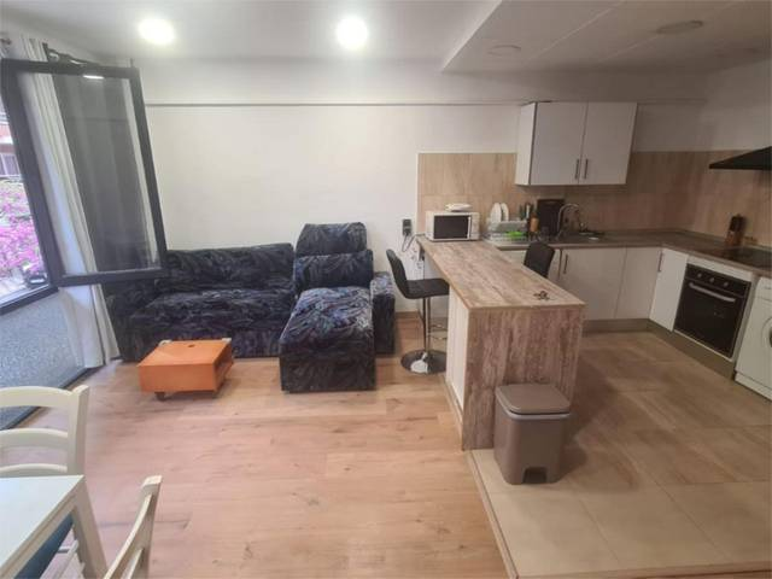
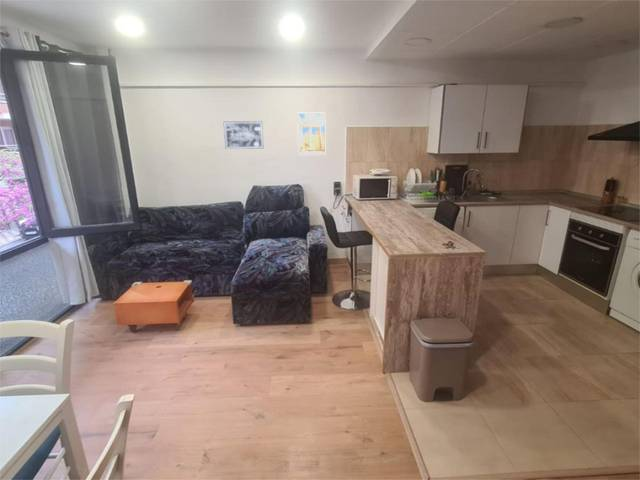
+ wall art [222,120,264,150]
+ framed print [296,112,326,156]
